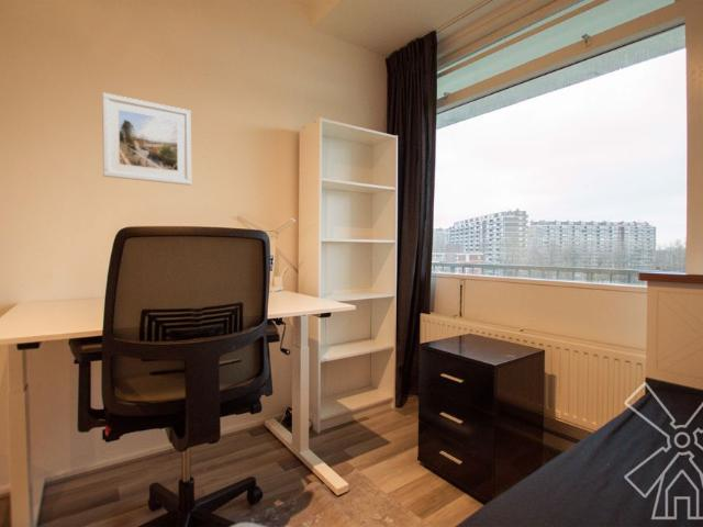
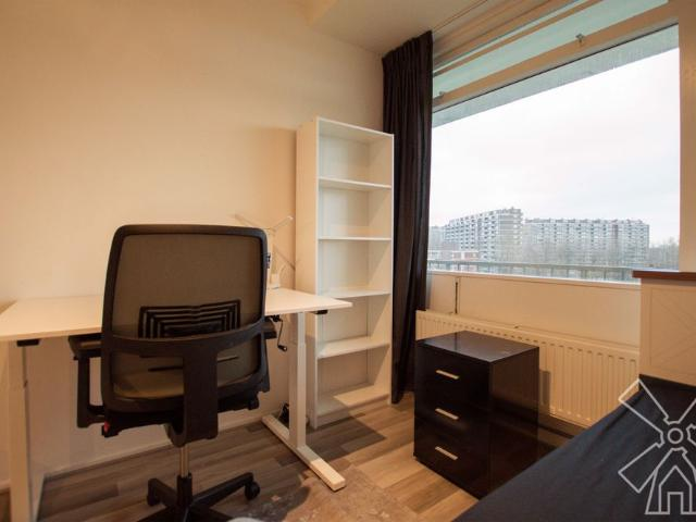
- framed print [101,92,192,187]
